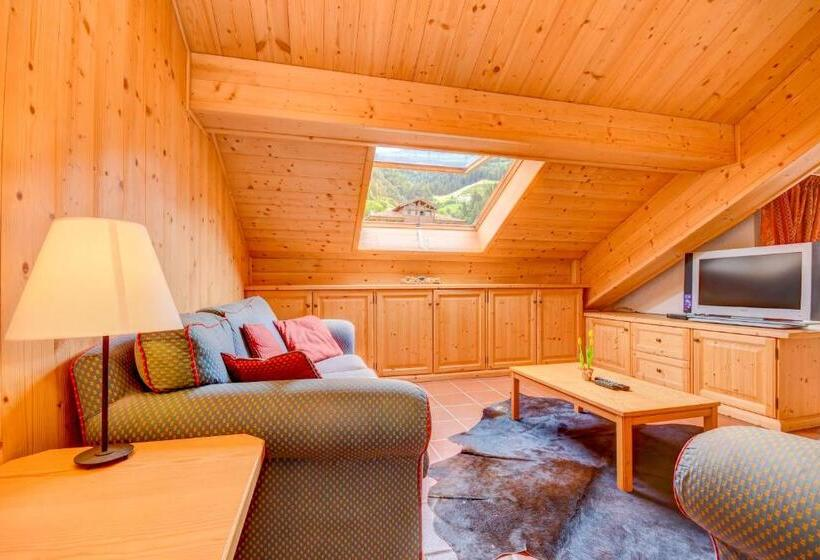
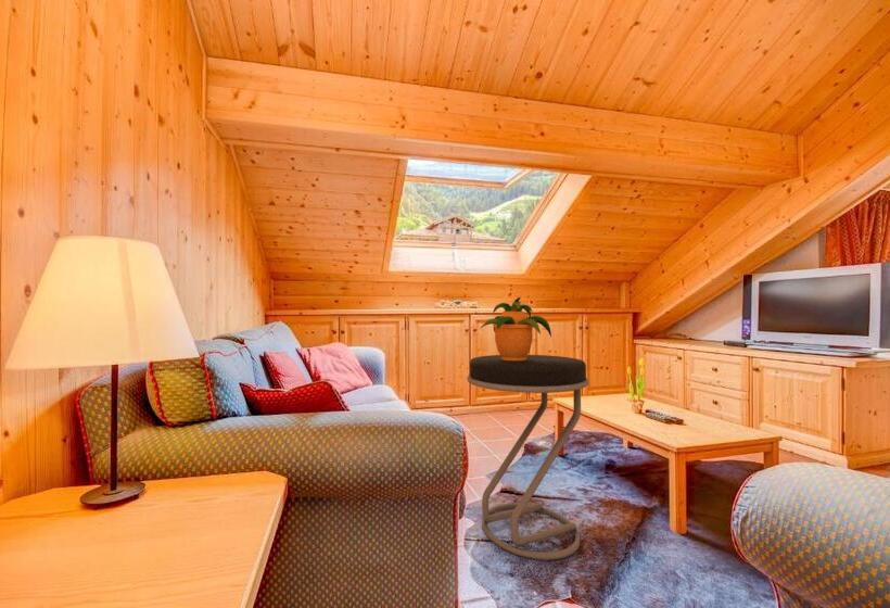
+ potted plant [479,296,552,360]
+ stool [466,354,590,561]
